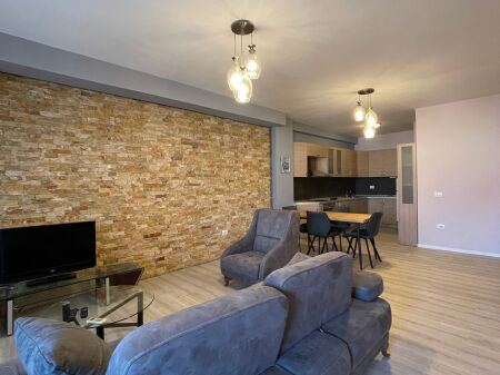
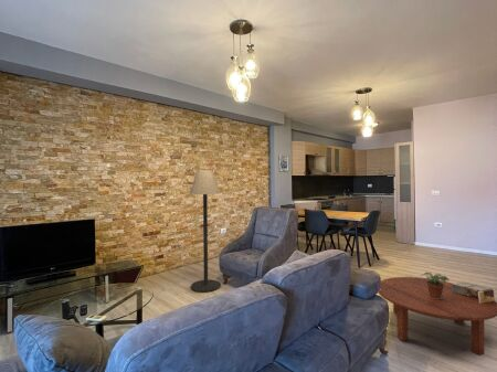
+ decorative box [452,281,496,304]
+ coffee table [378,276,497,357]
+ potted plant [420,272,450,299]
+ floor lamp [189,169,222,294]
